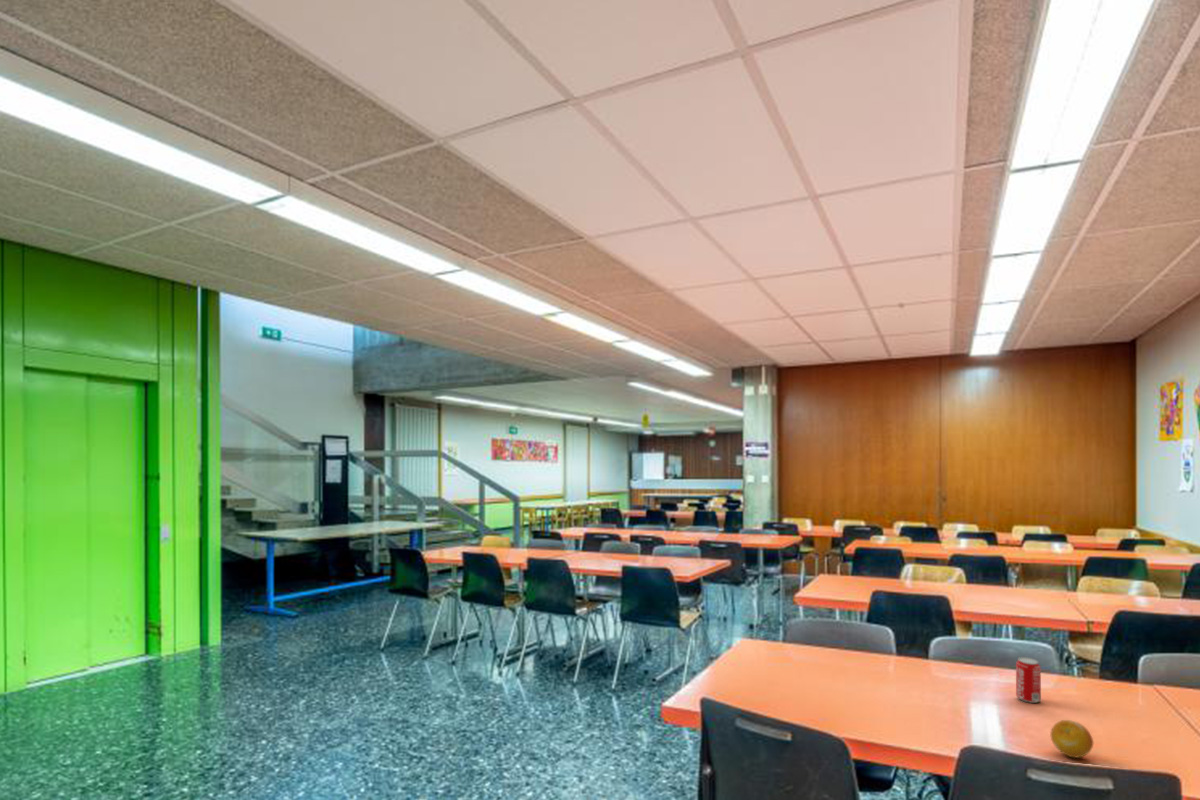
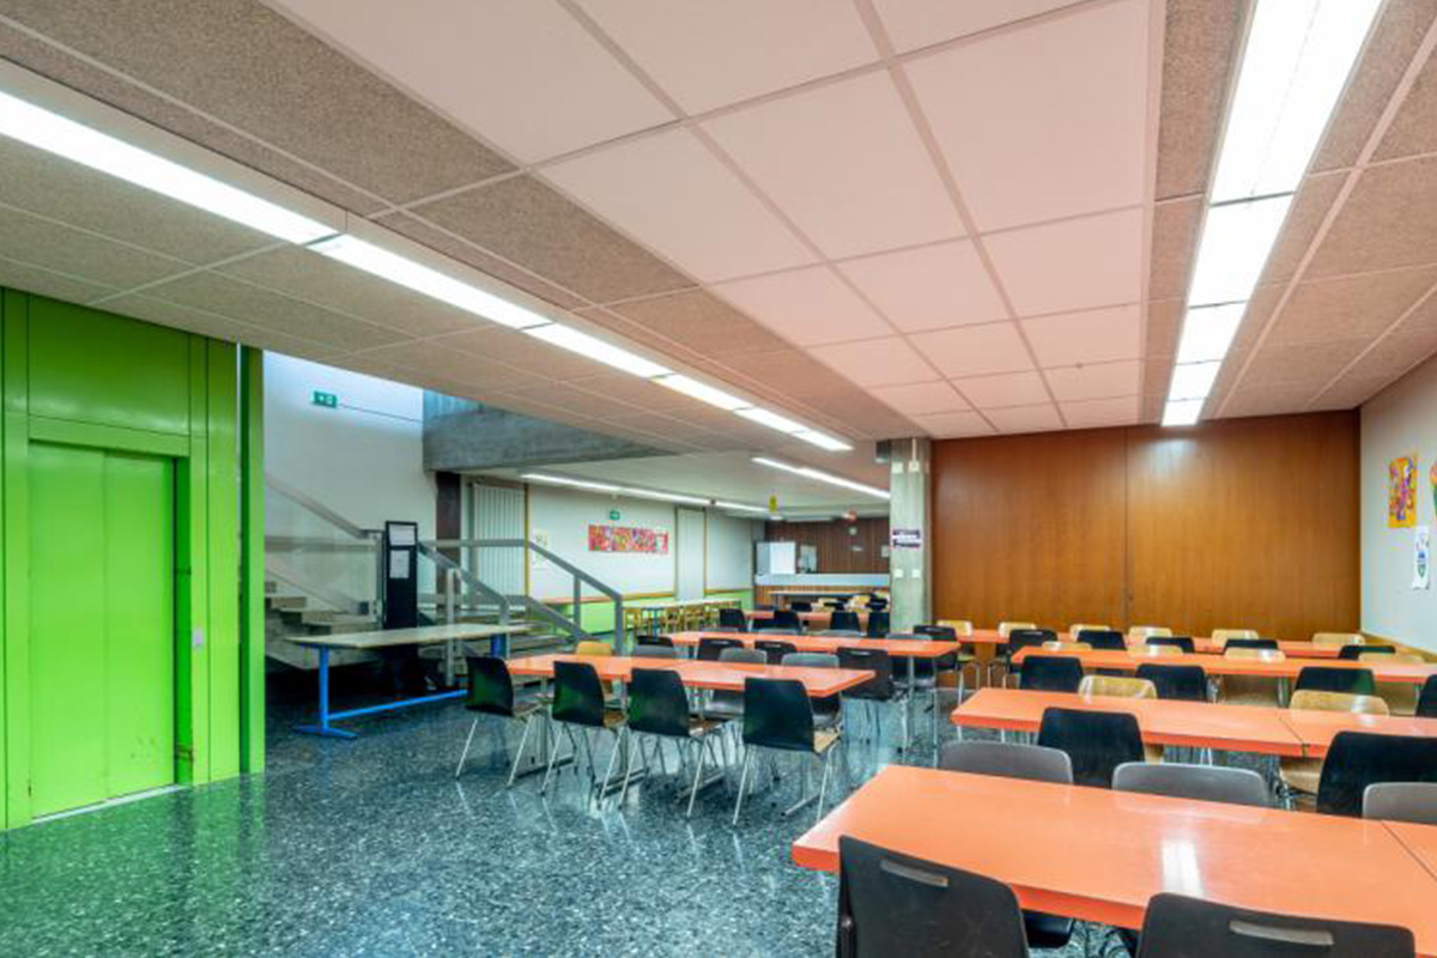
- beverage can [1015,656,1042,704]
- fruit [1049,719,1094,759]
